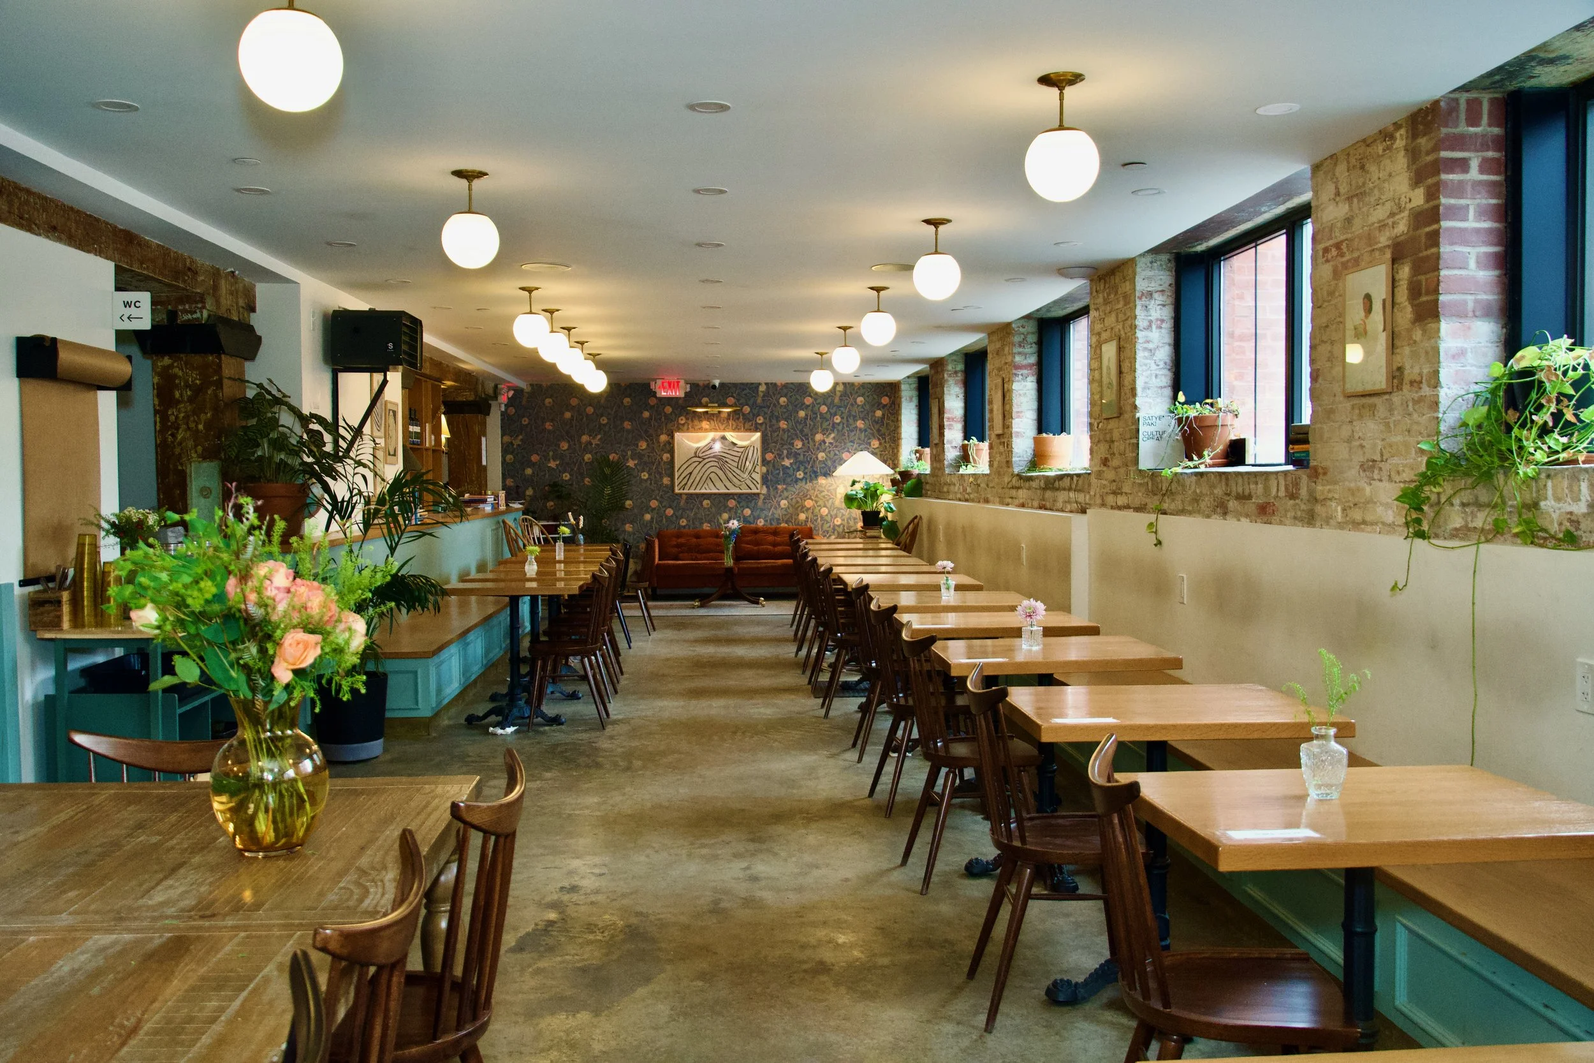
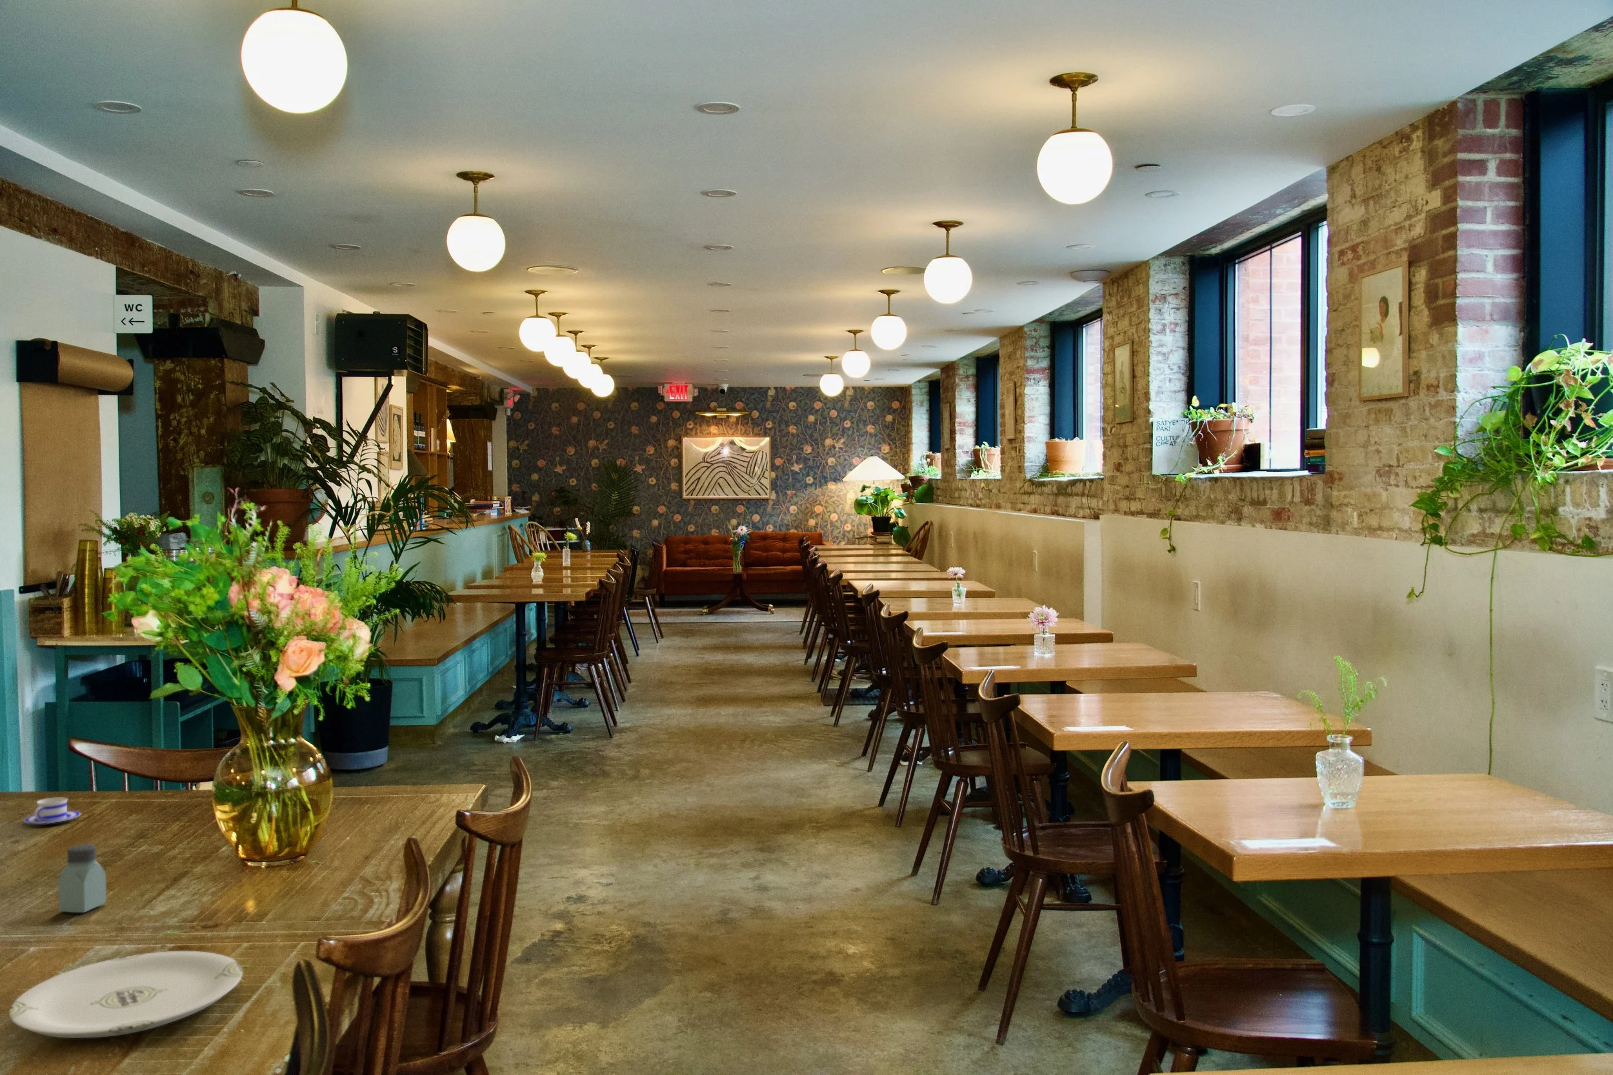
+ plate [8,950,244,1039]
+ teacup [23,797,82,824]
+ saltshaker [58,843,107,913]
